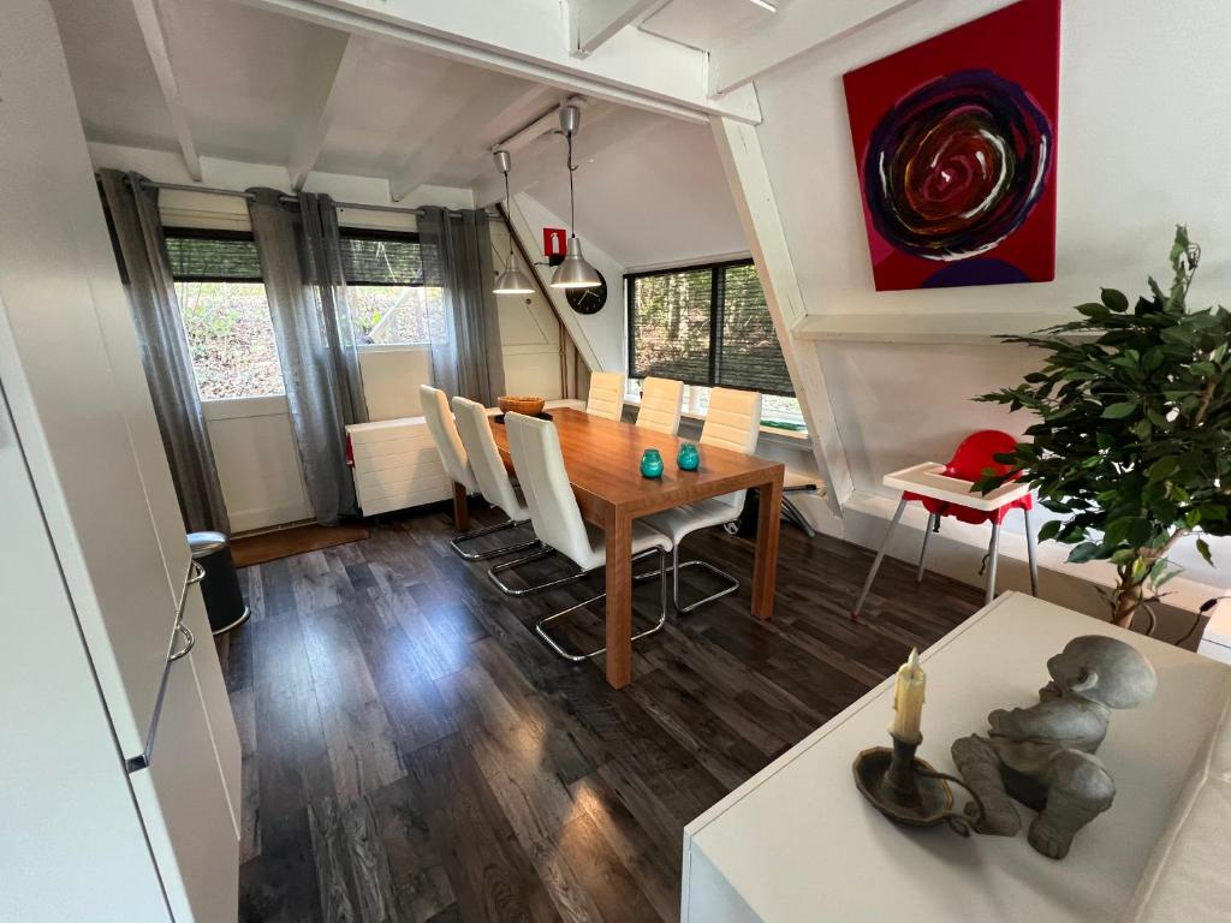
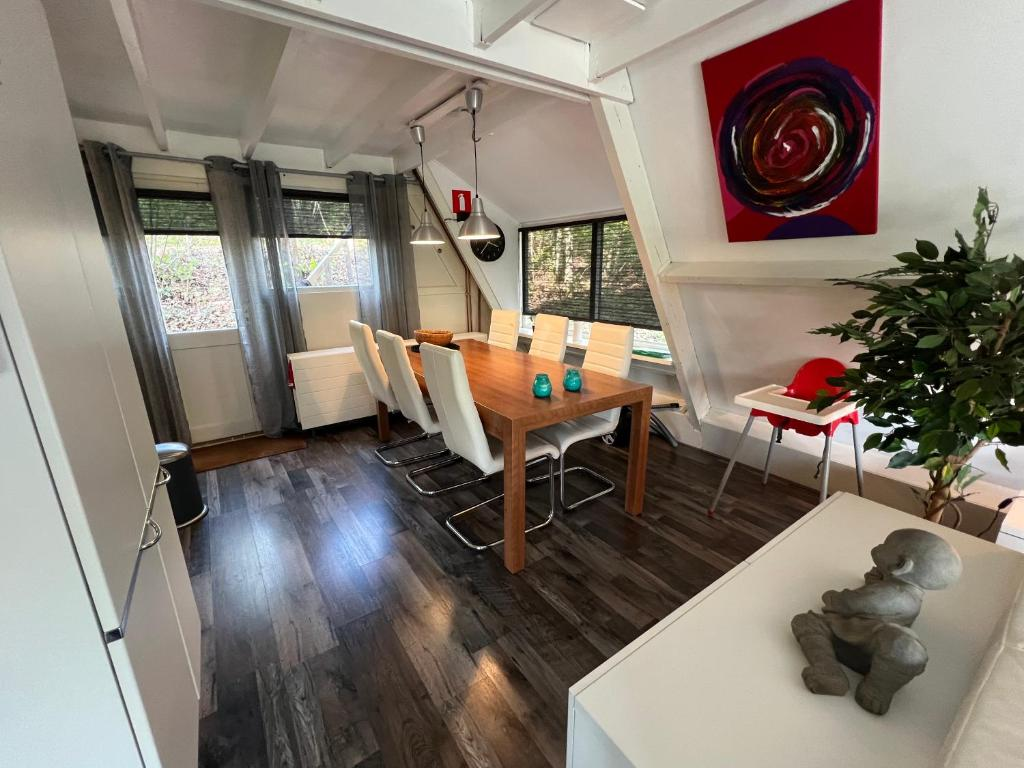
- candle holder [851,645,988,839]
